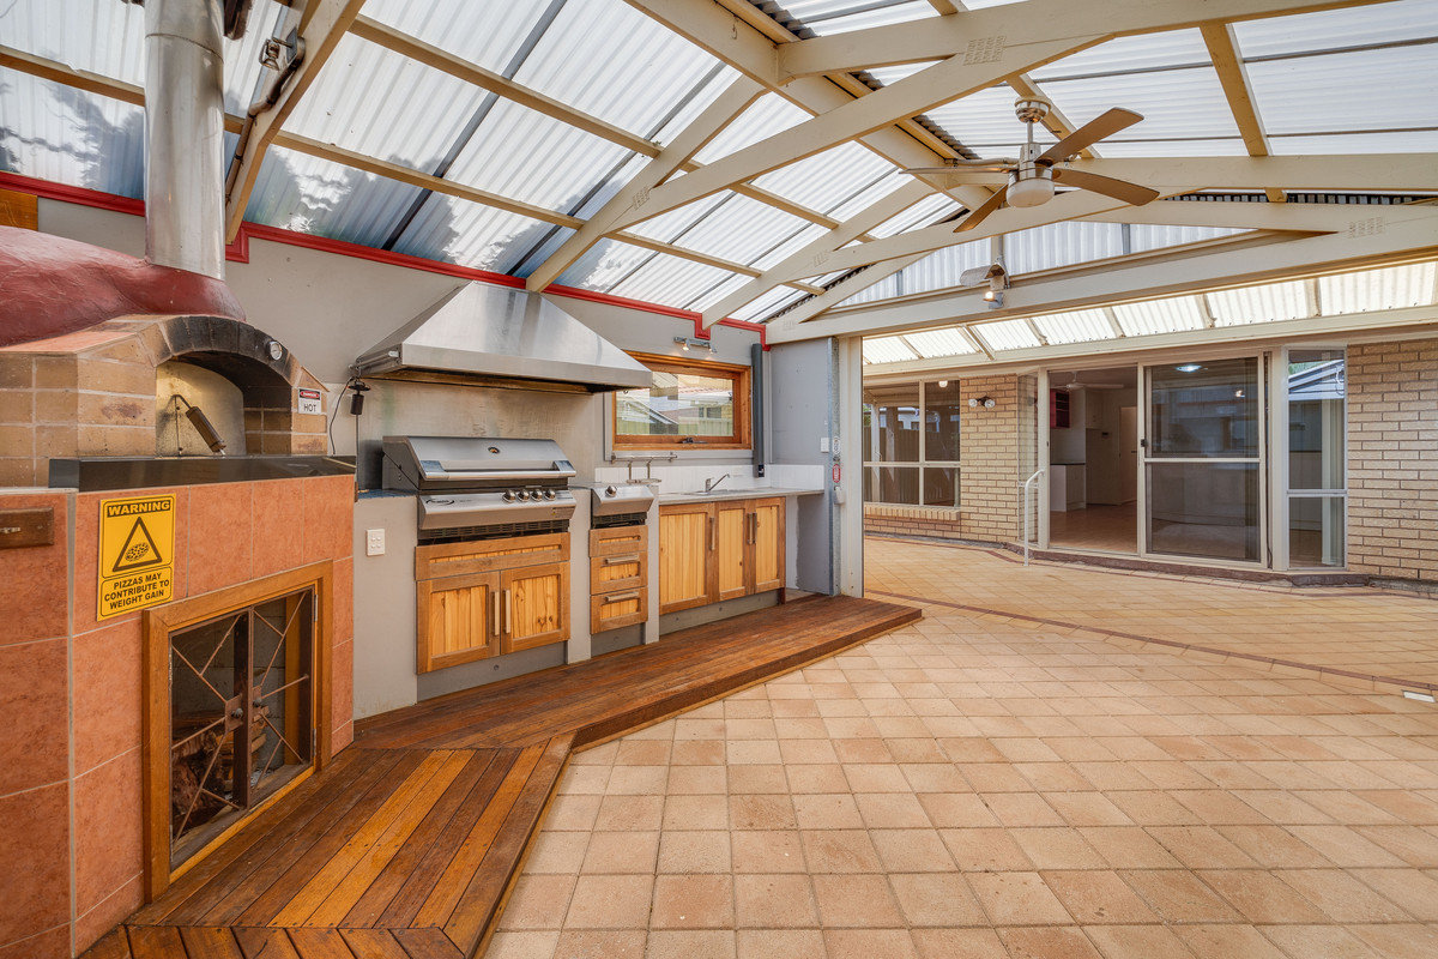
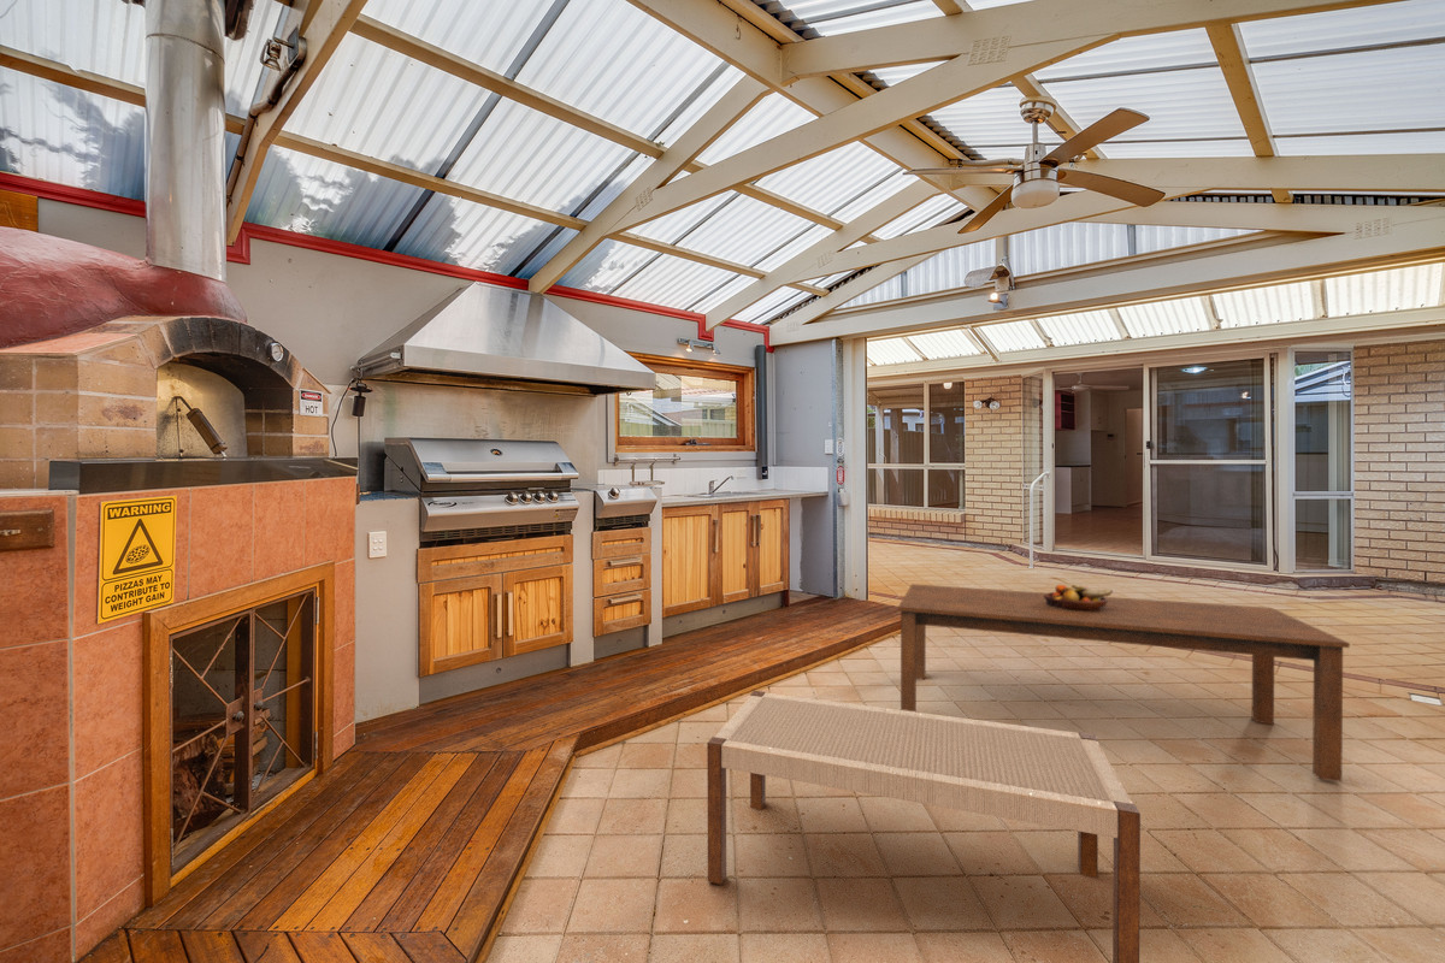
+ fruit bowl [1044,584,1114,612]
+ dining table [897,583,1351,784]
+ bench [706,690,1142,963]
